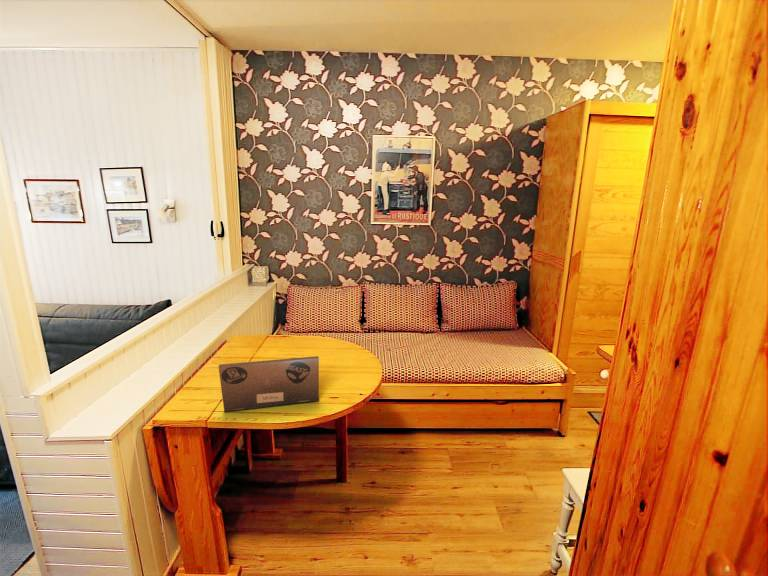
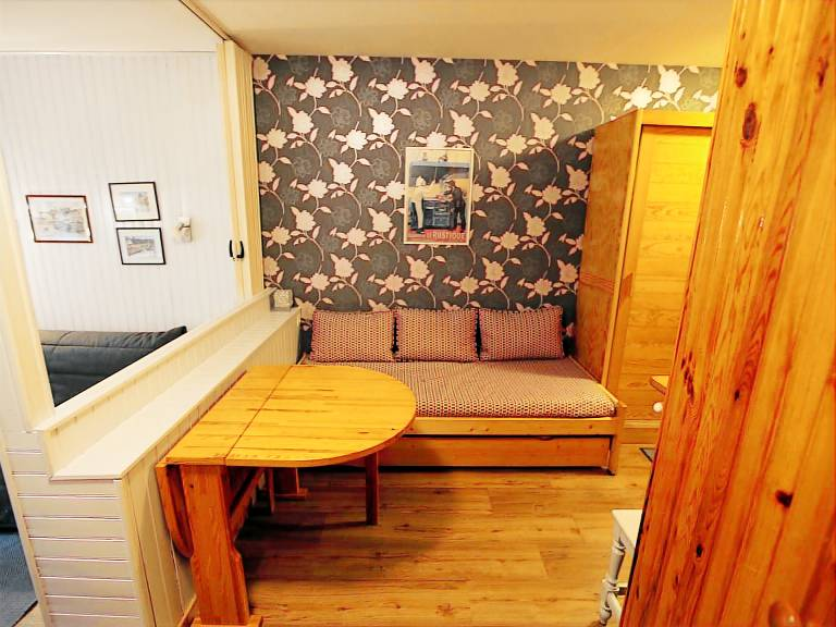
- laptop [218,355,320,413]
